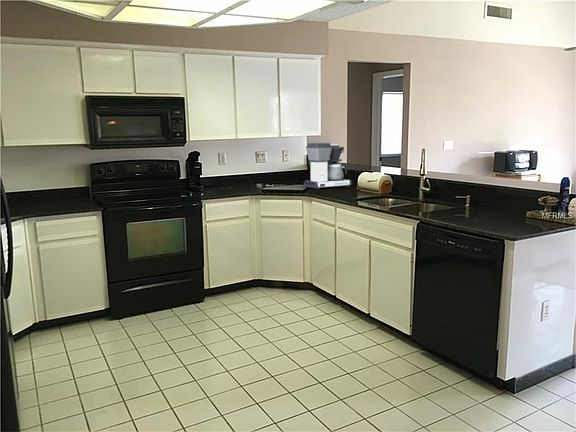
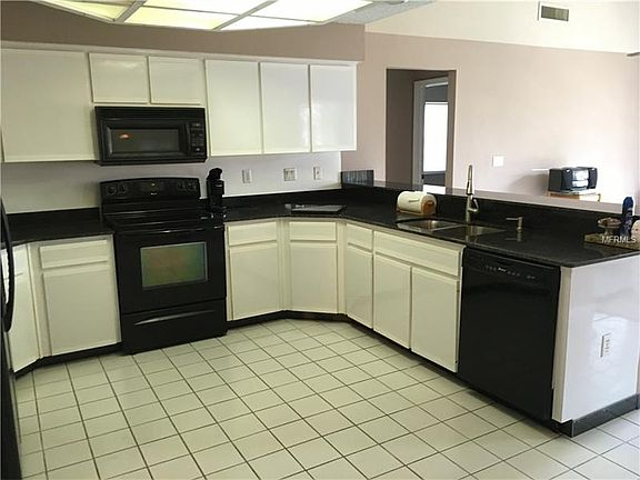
- coffee maker [303,142,353,190]
